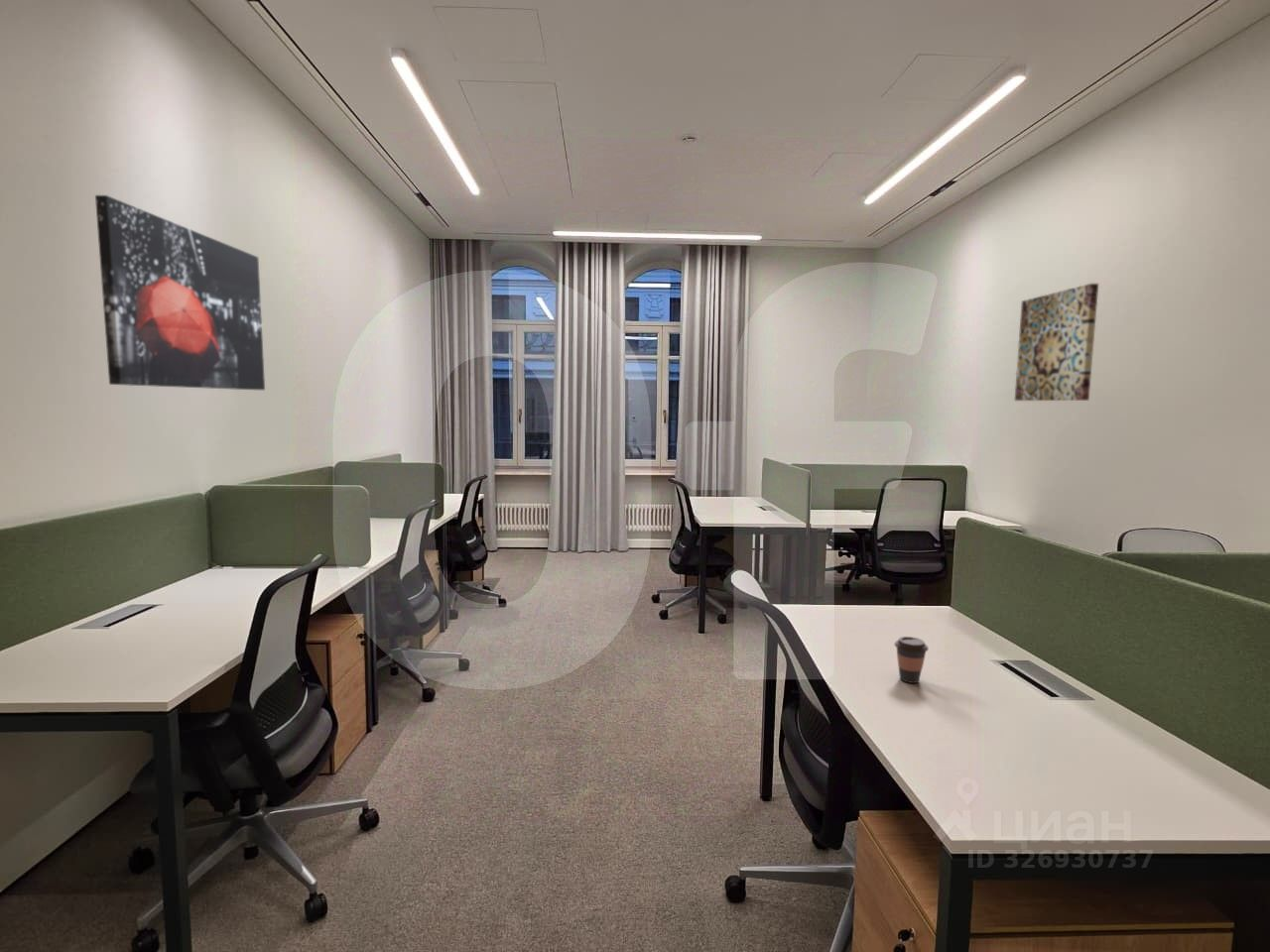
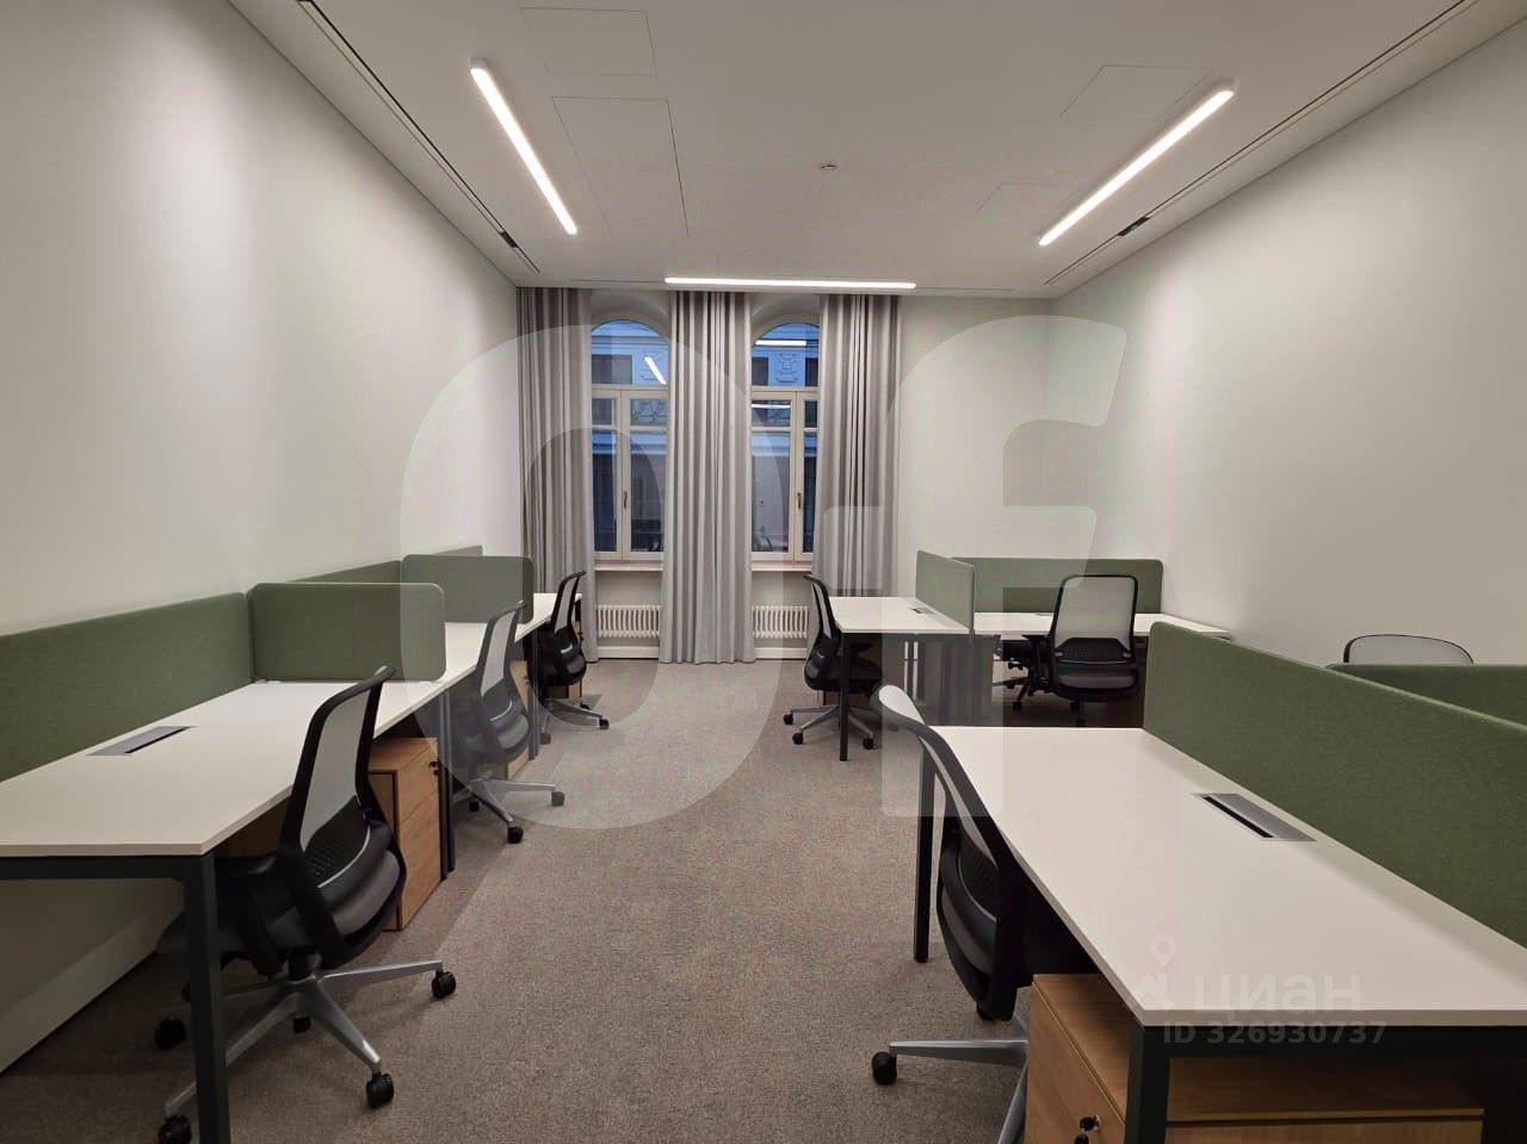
- wall art [94,194,266,391]
- wall art [1014,283,1099,402]
- coffee cup [893,636,930,684]
